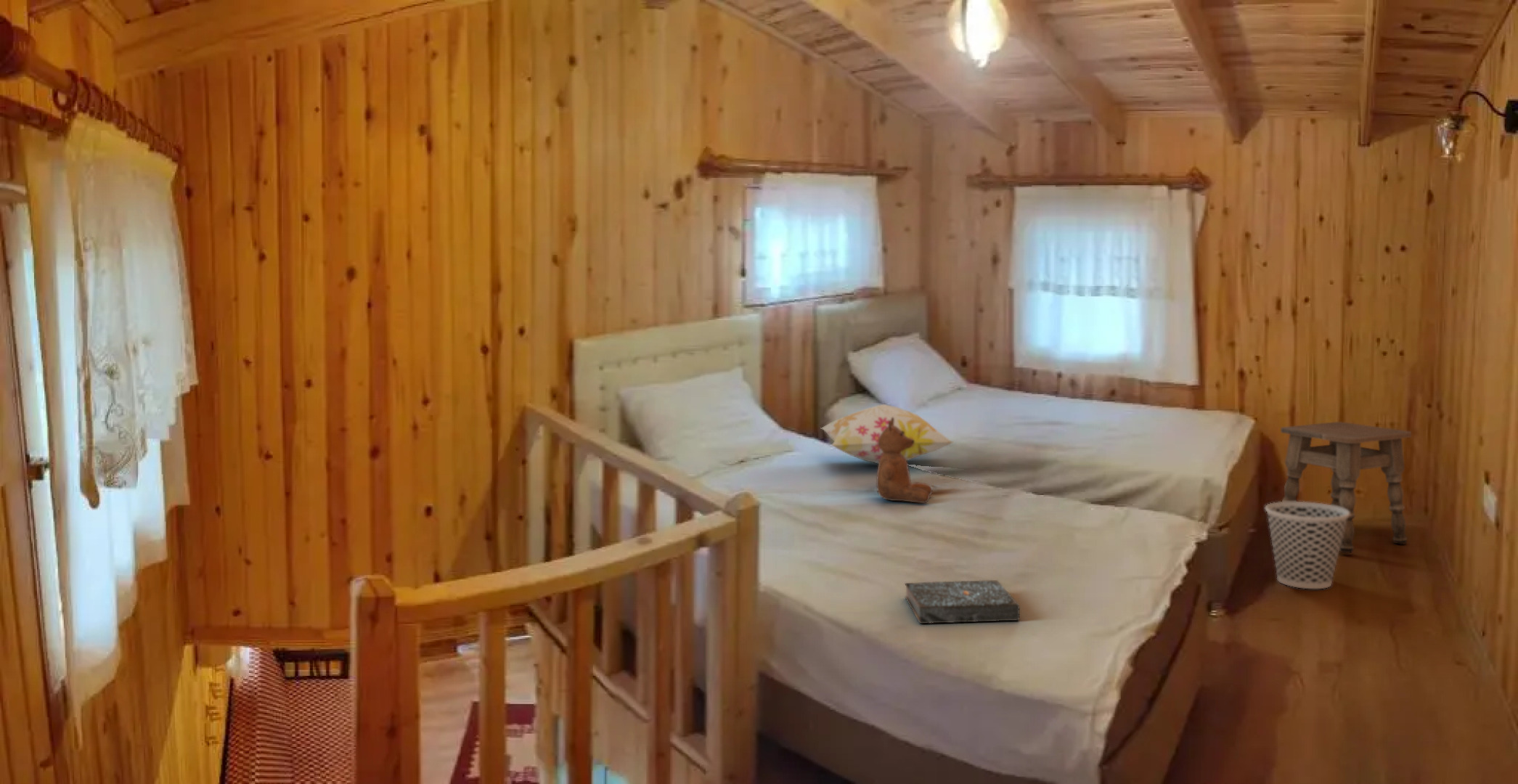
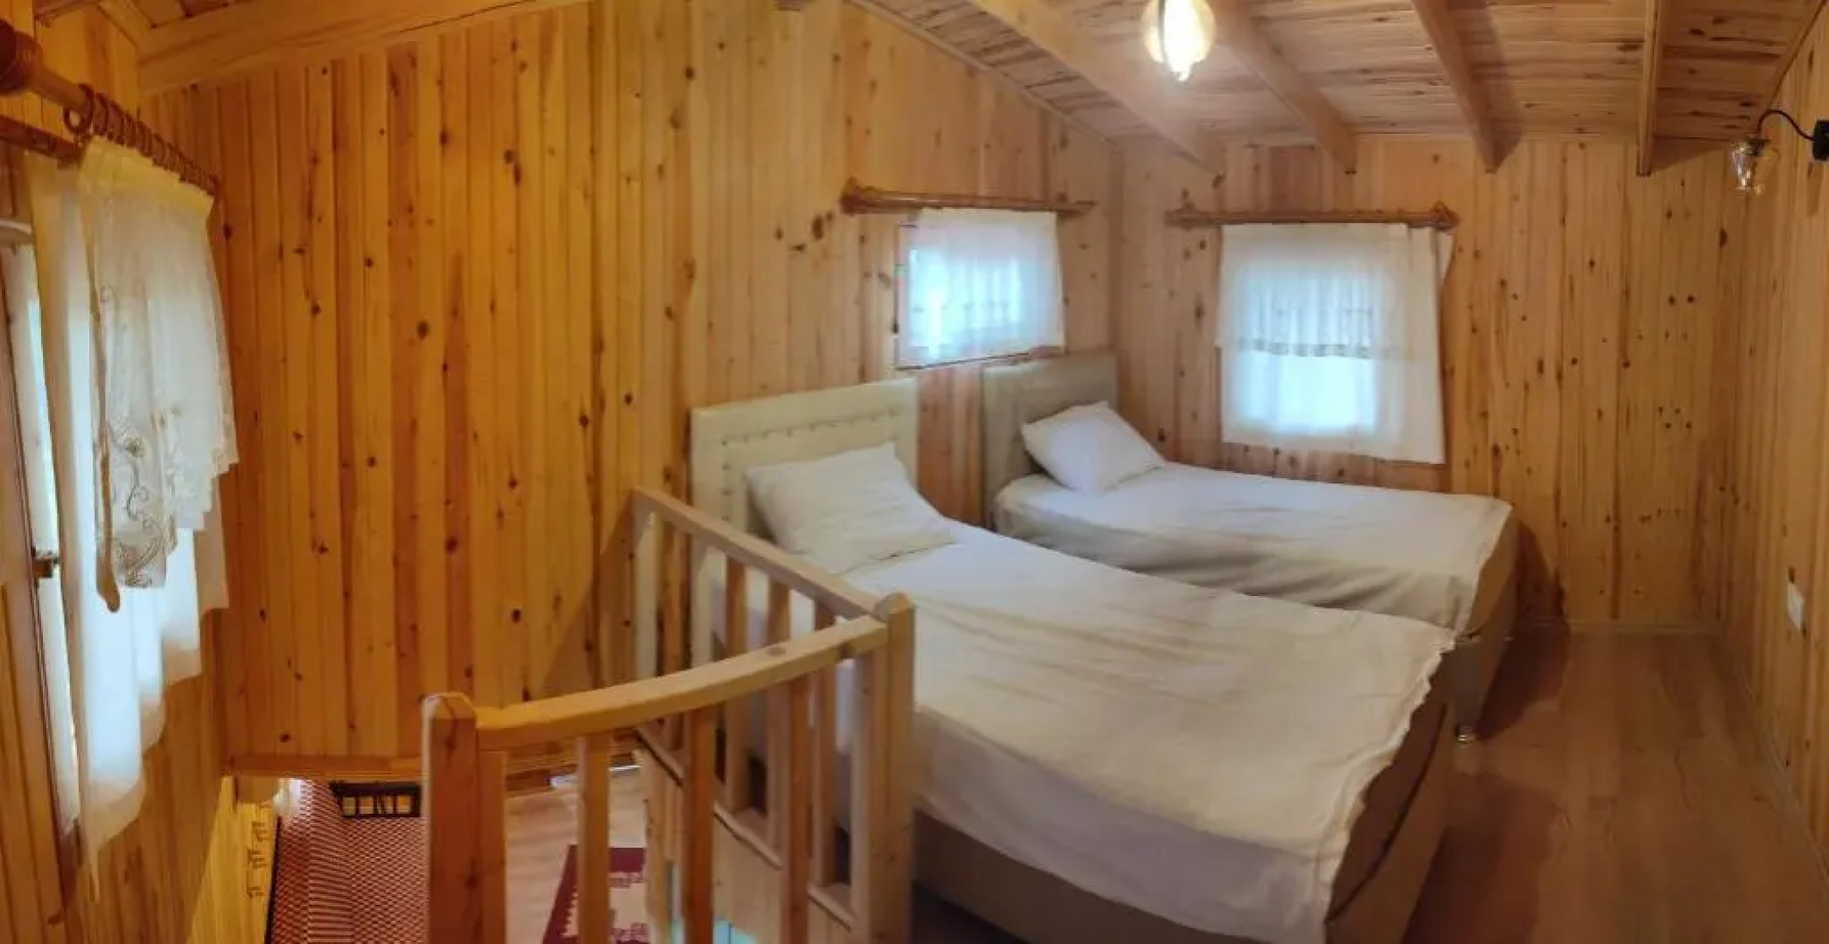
- side table [1280,421,1412,554]
- wastebasket [1265,501,1350,589]
- teddy bear [876,417,933,504]
- decorative pillow [820,404,953,465]
- book [904,579,1020,624]
